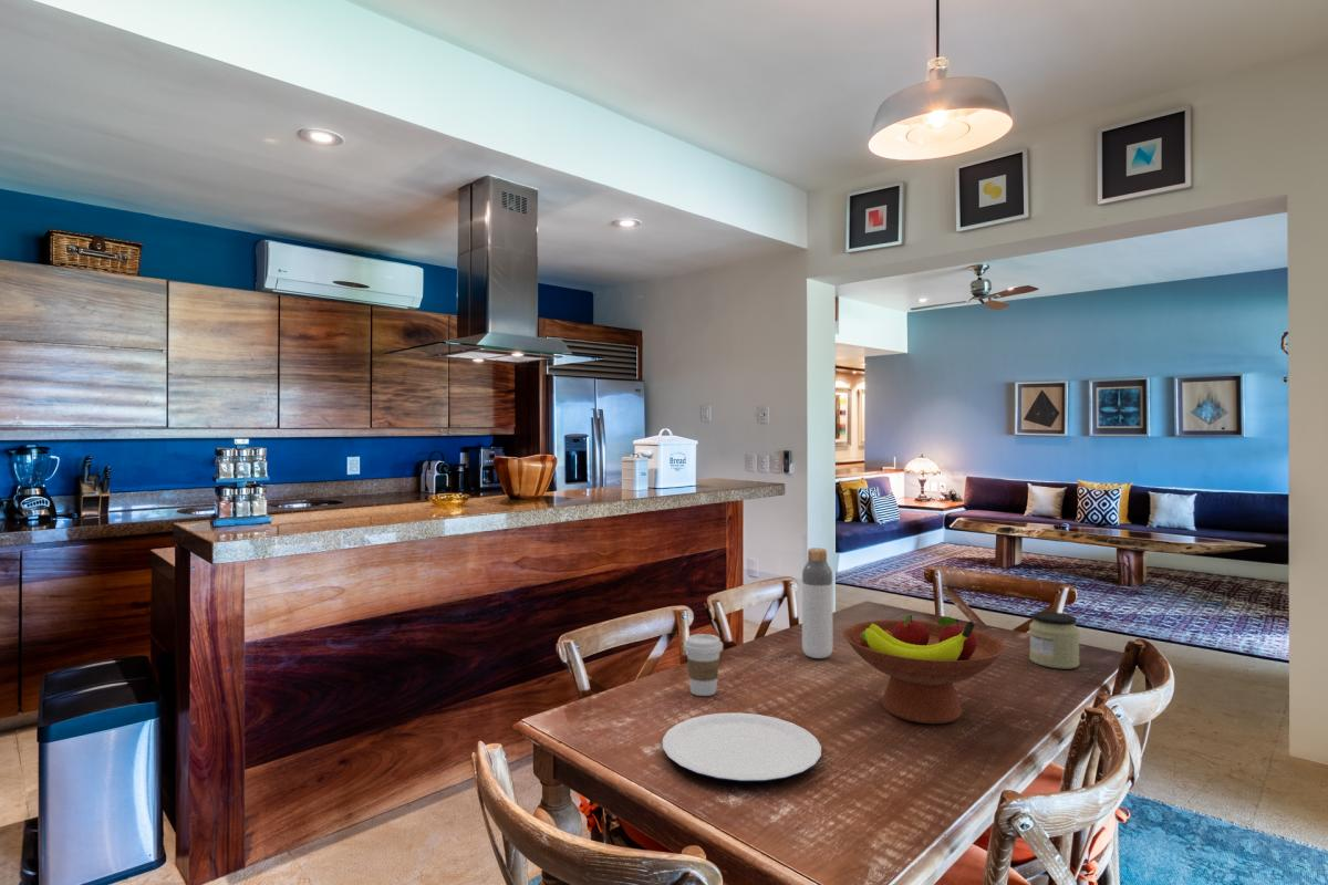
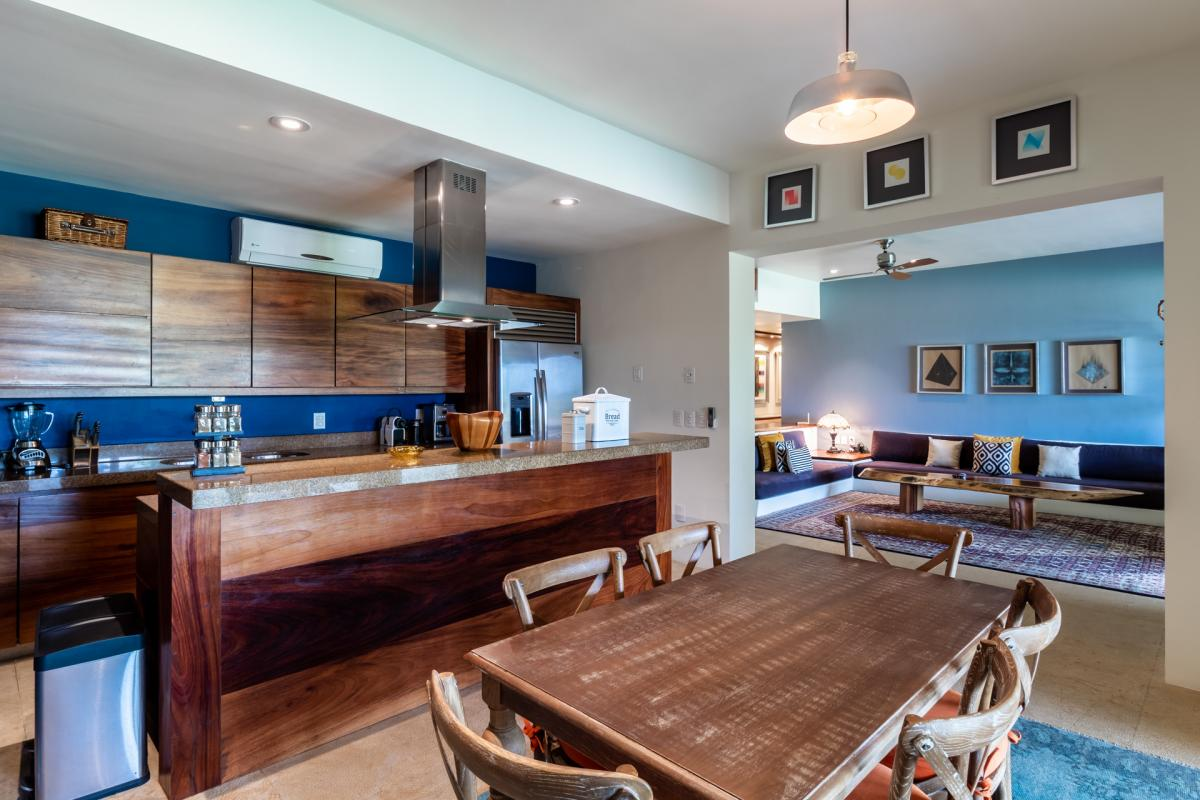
- bottle [801,546,833,659]
- plate [662,711,822,783]
- fruit bowl [842,613,1006,725]
- coffee cup [683,633,724,697]
- jar [1028,611,1080,670]
